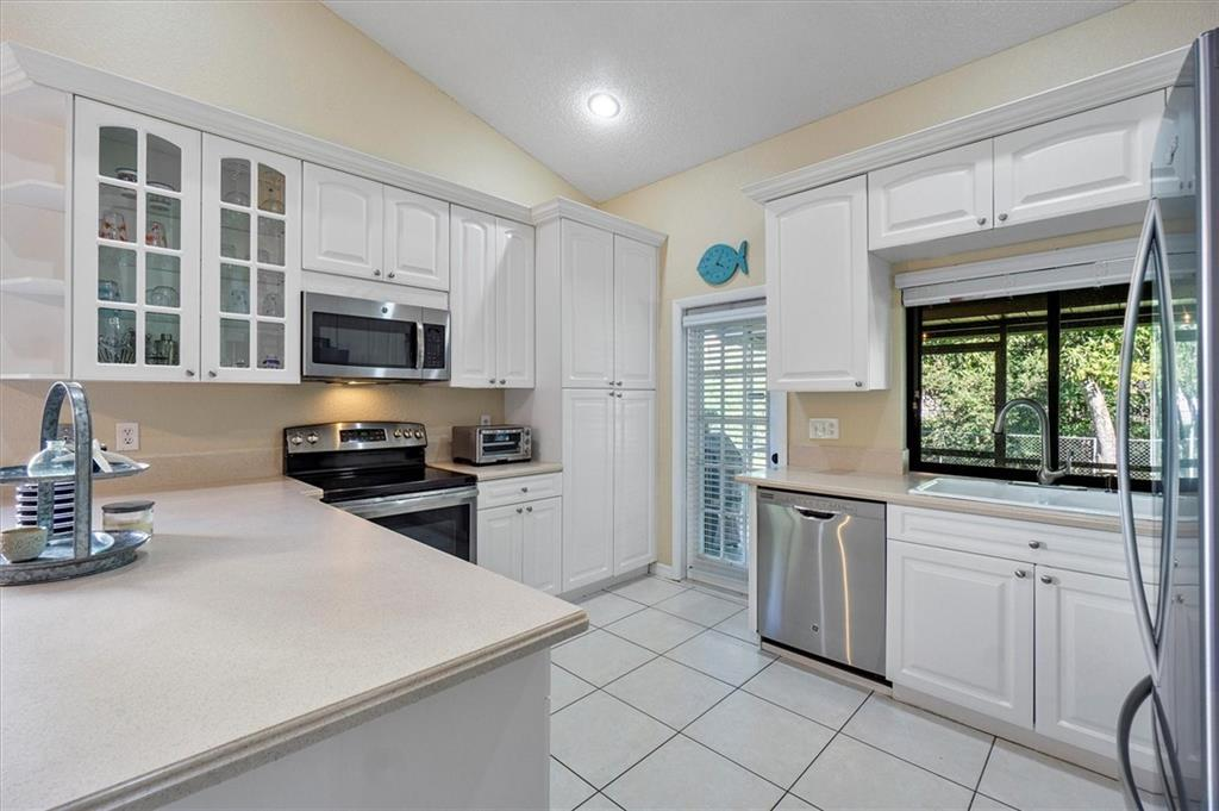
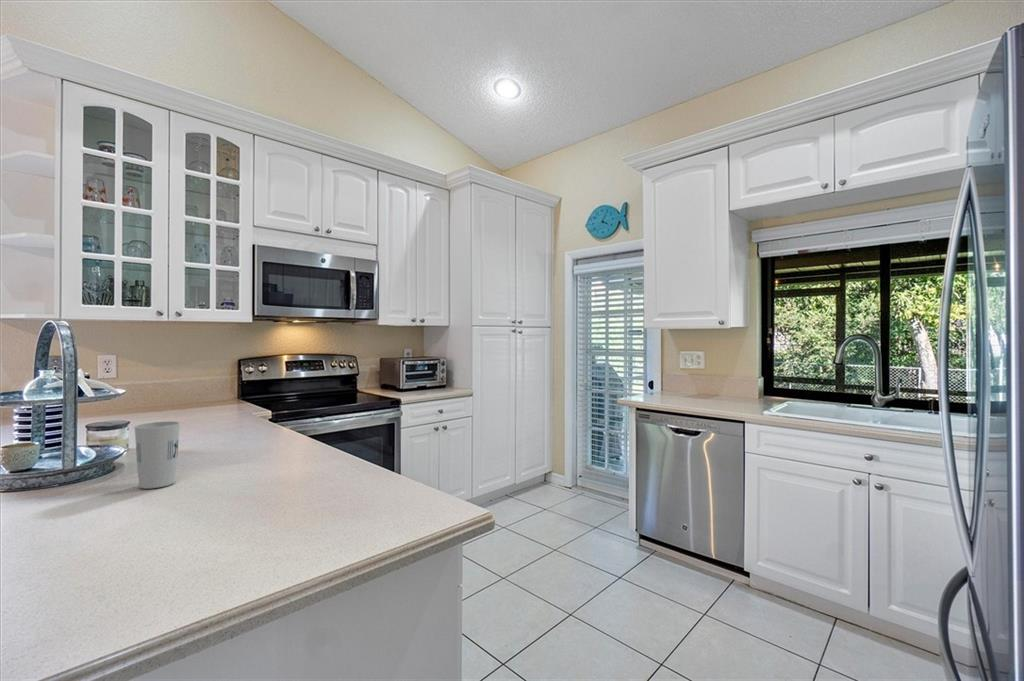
+ cup [134,420,181,490]
